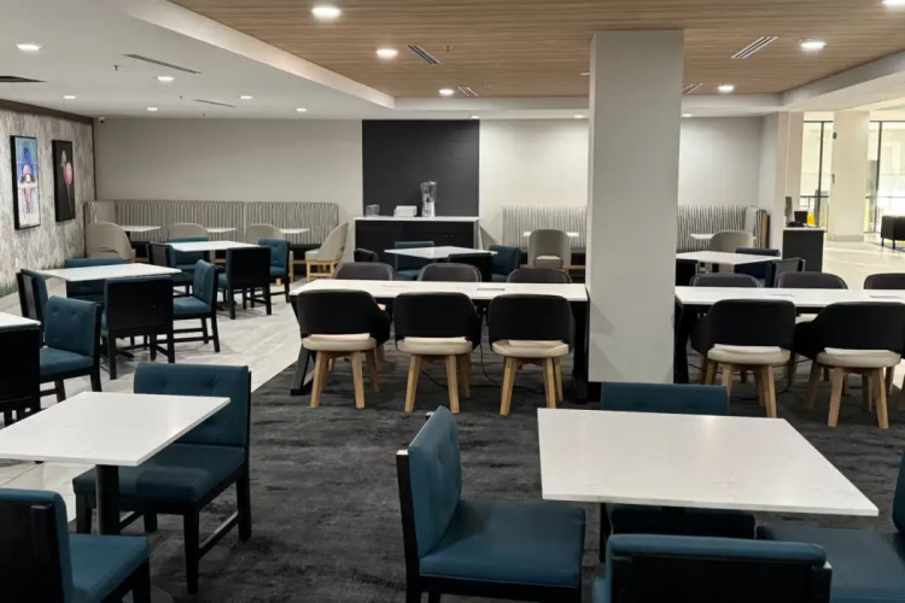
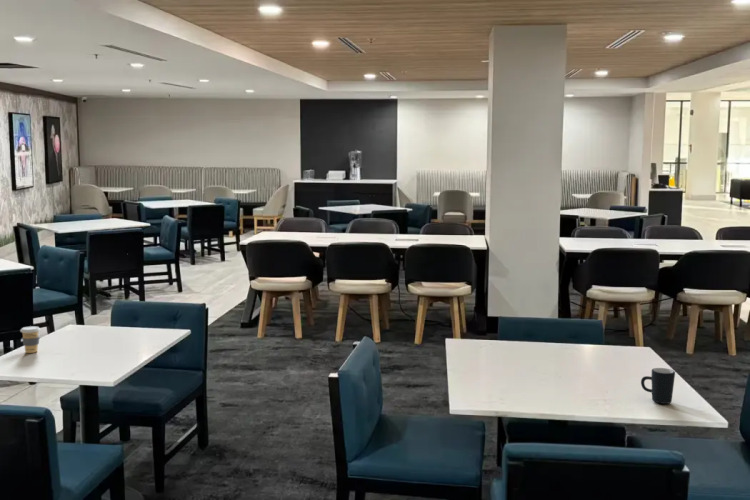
+ mug [640,367,676,405]
+ coffee cup [19,325,41,354]
